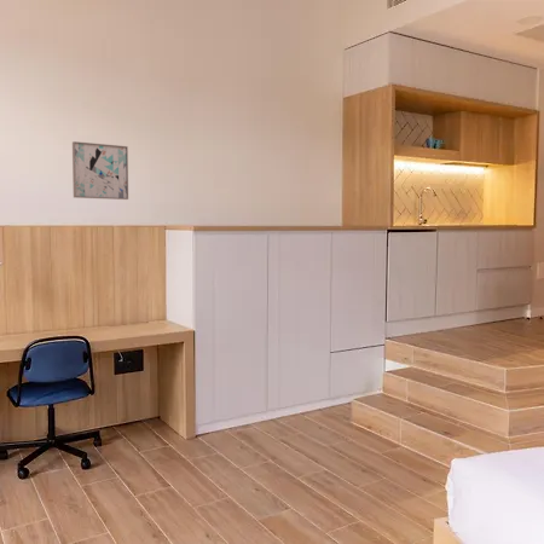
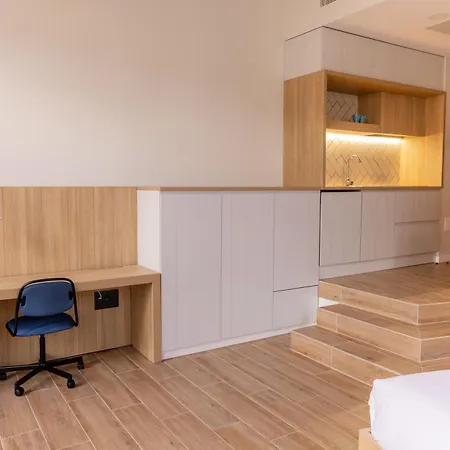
- wall art [71,140,129,201]
